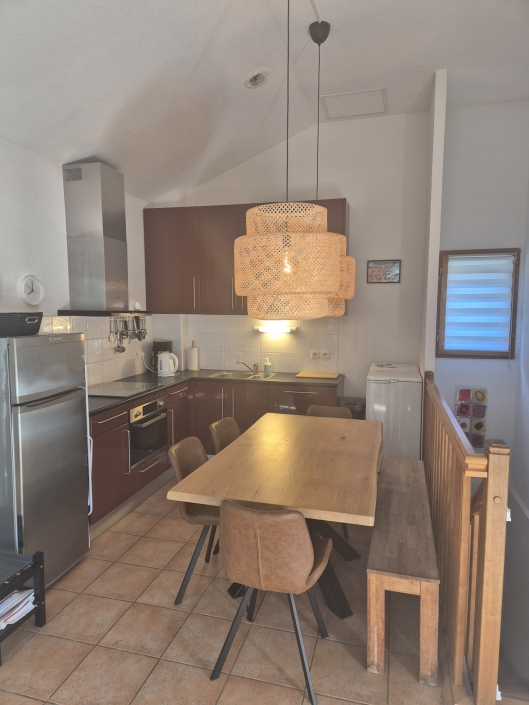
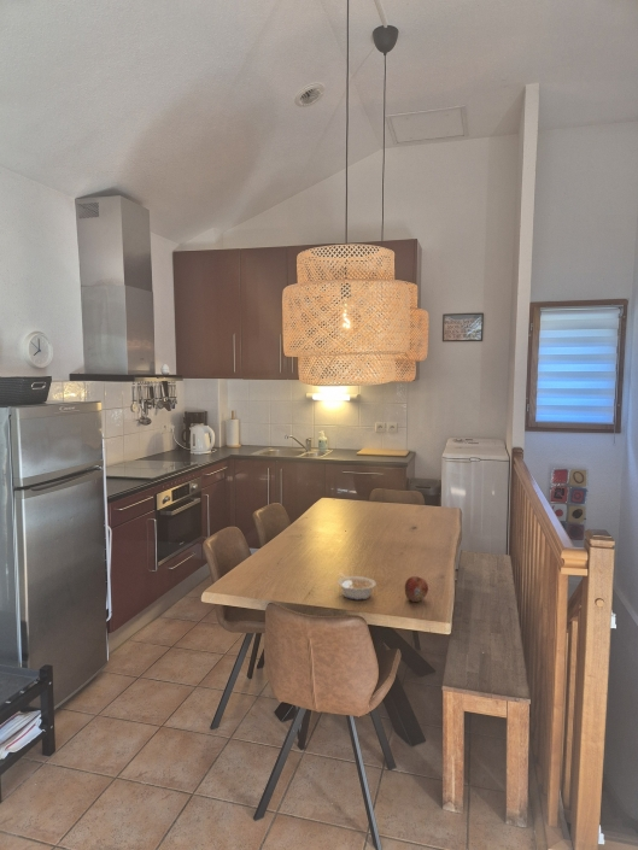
+ legume [336,570,377,600]
+ fruit [404,575,429,603]
